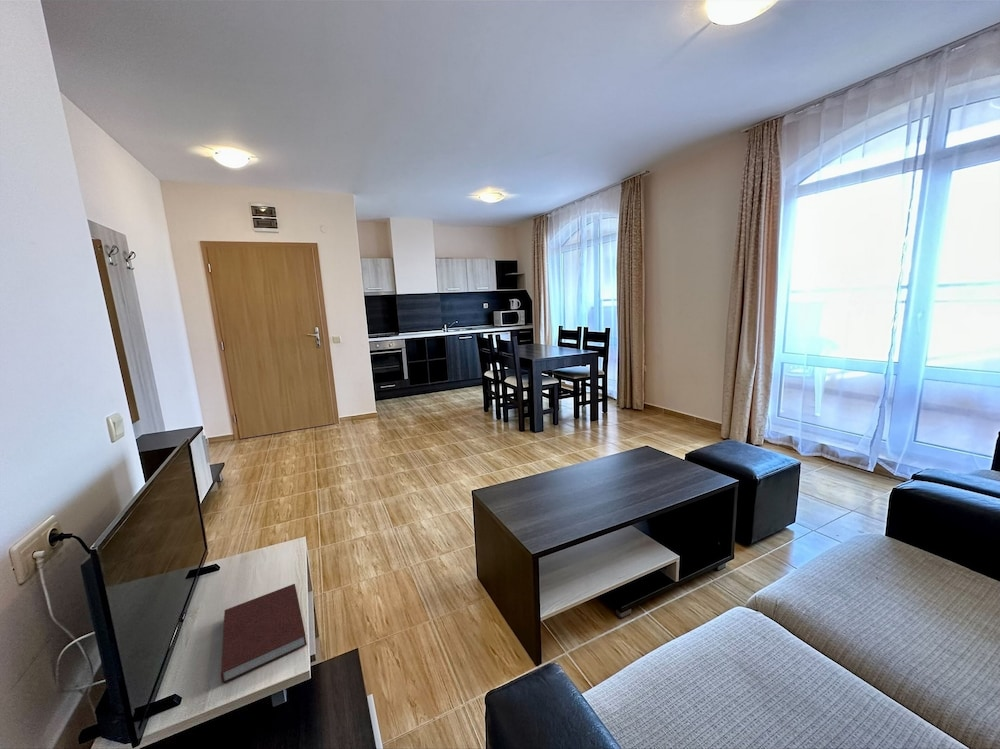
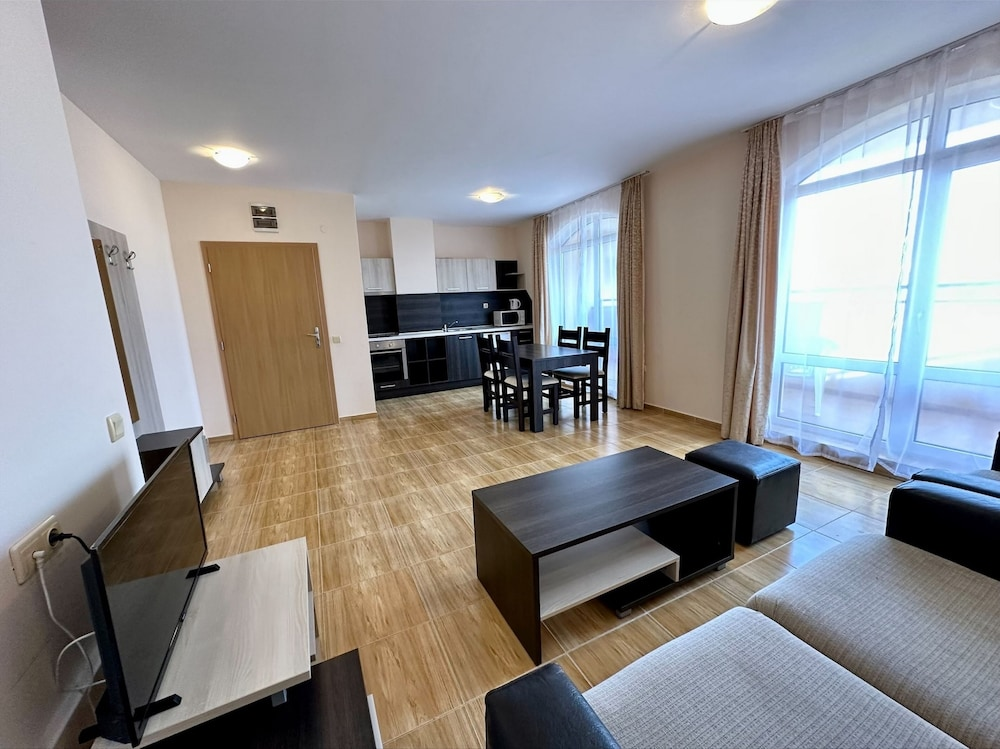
- notebook [220,583,308,684]
